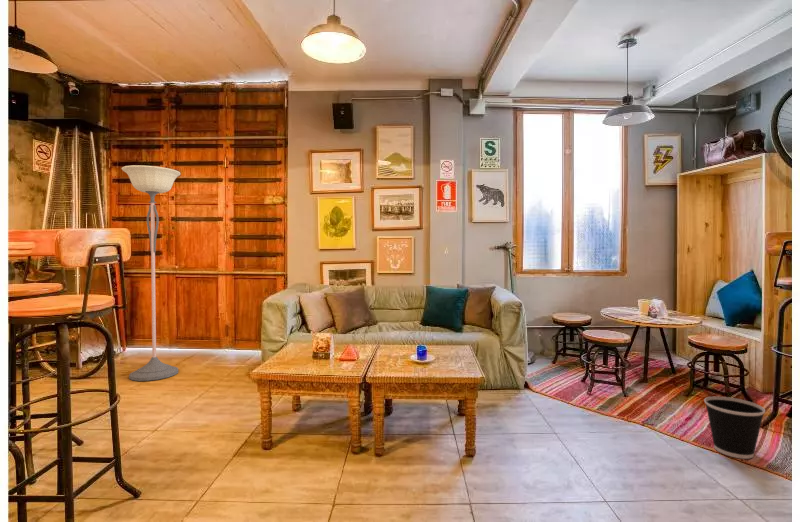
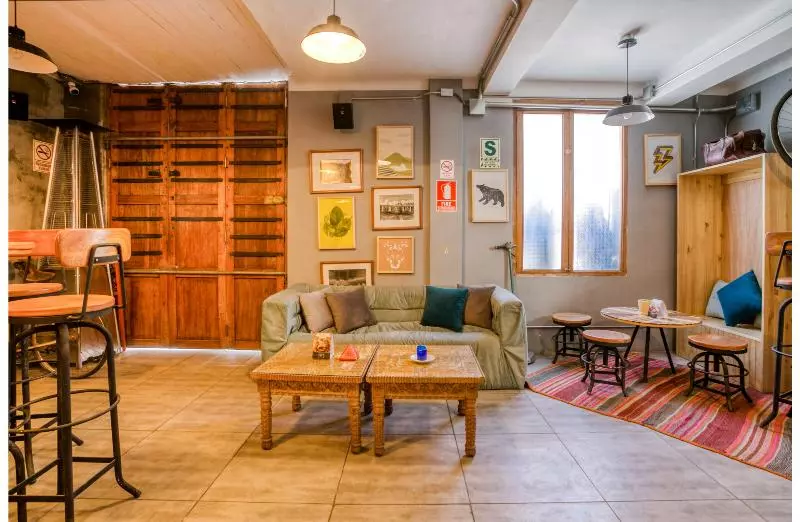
- floor lamp [121,164,181,382]
- wastebasket [703,396,766,460]
